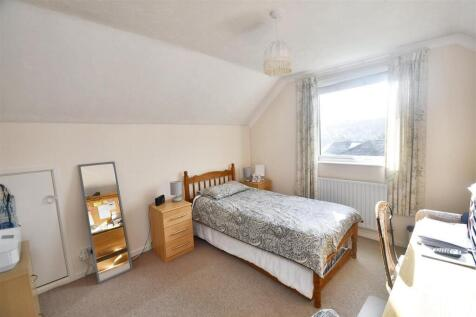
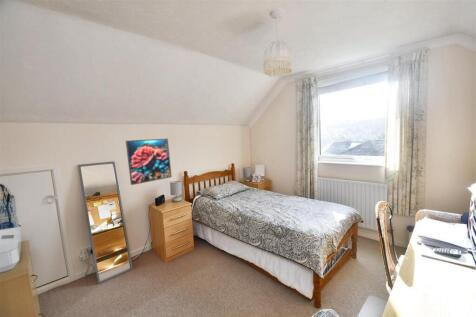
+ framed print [125,138,173,186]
